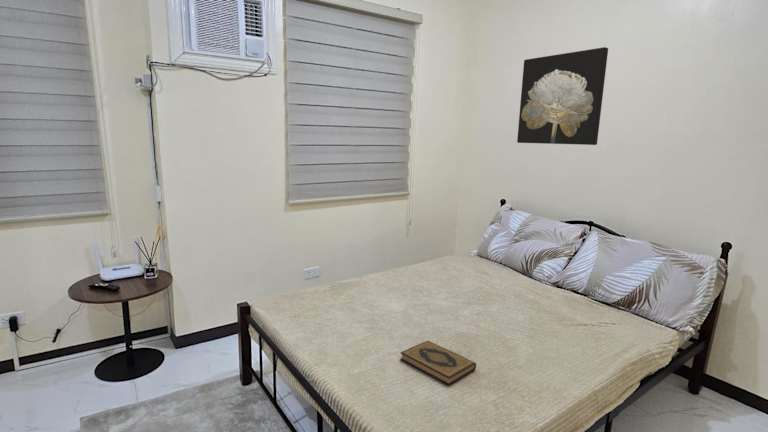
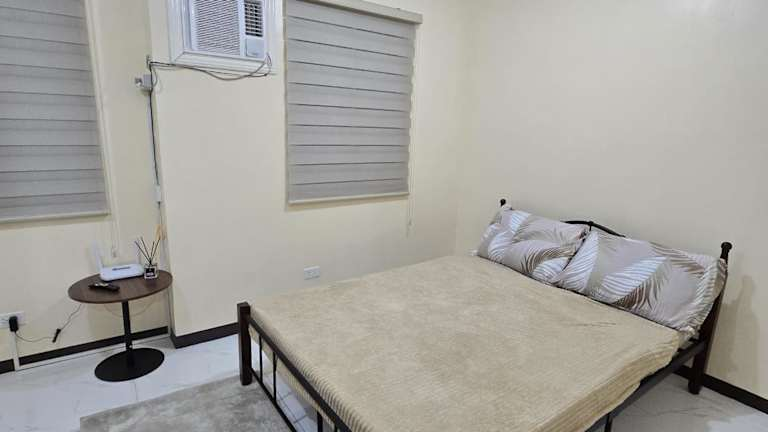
- hardback book [399,340,477,386]
- wall art [516,46,609,146]
